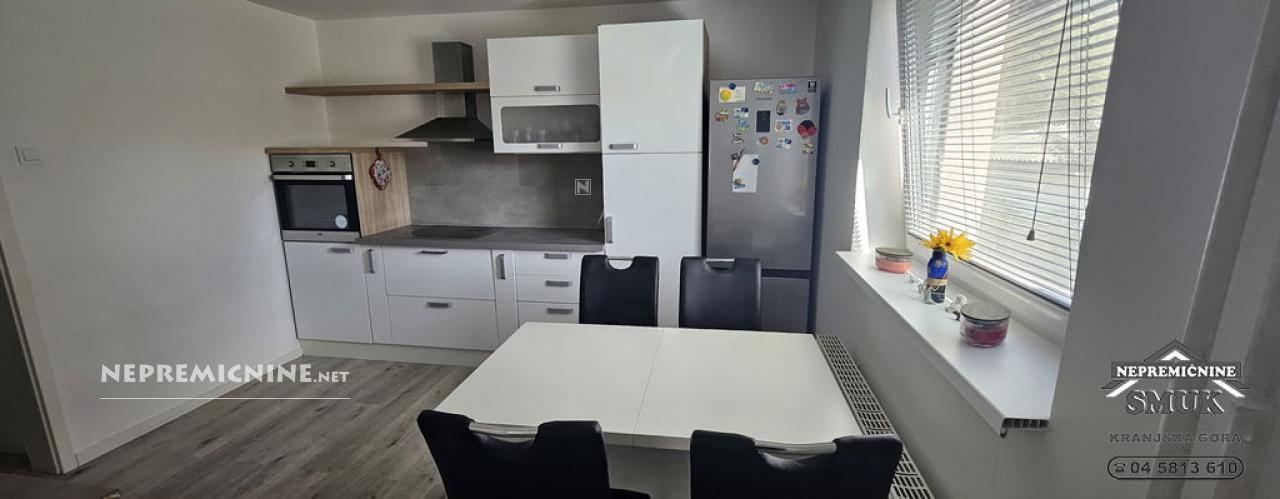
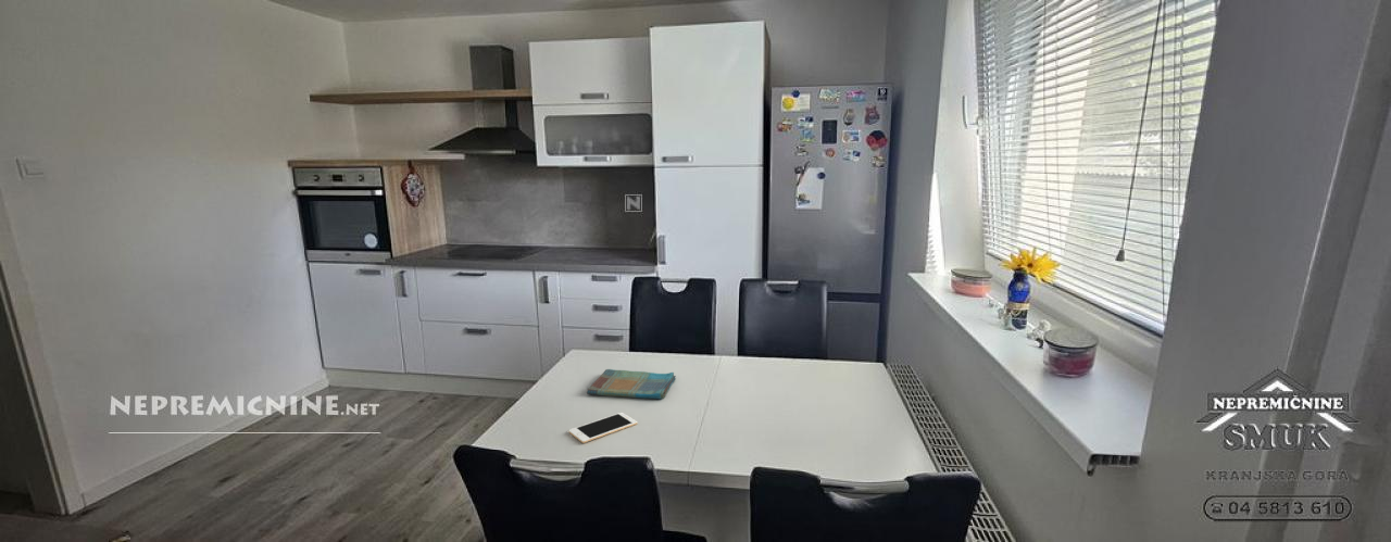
+ dish towel [586,368,677,400]
+ cell phone [568,412,638,444]
